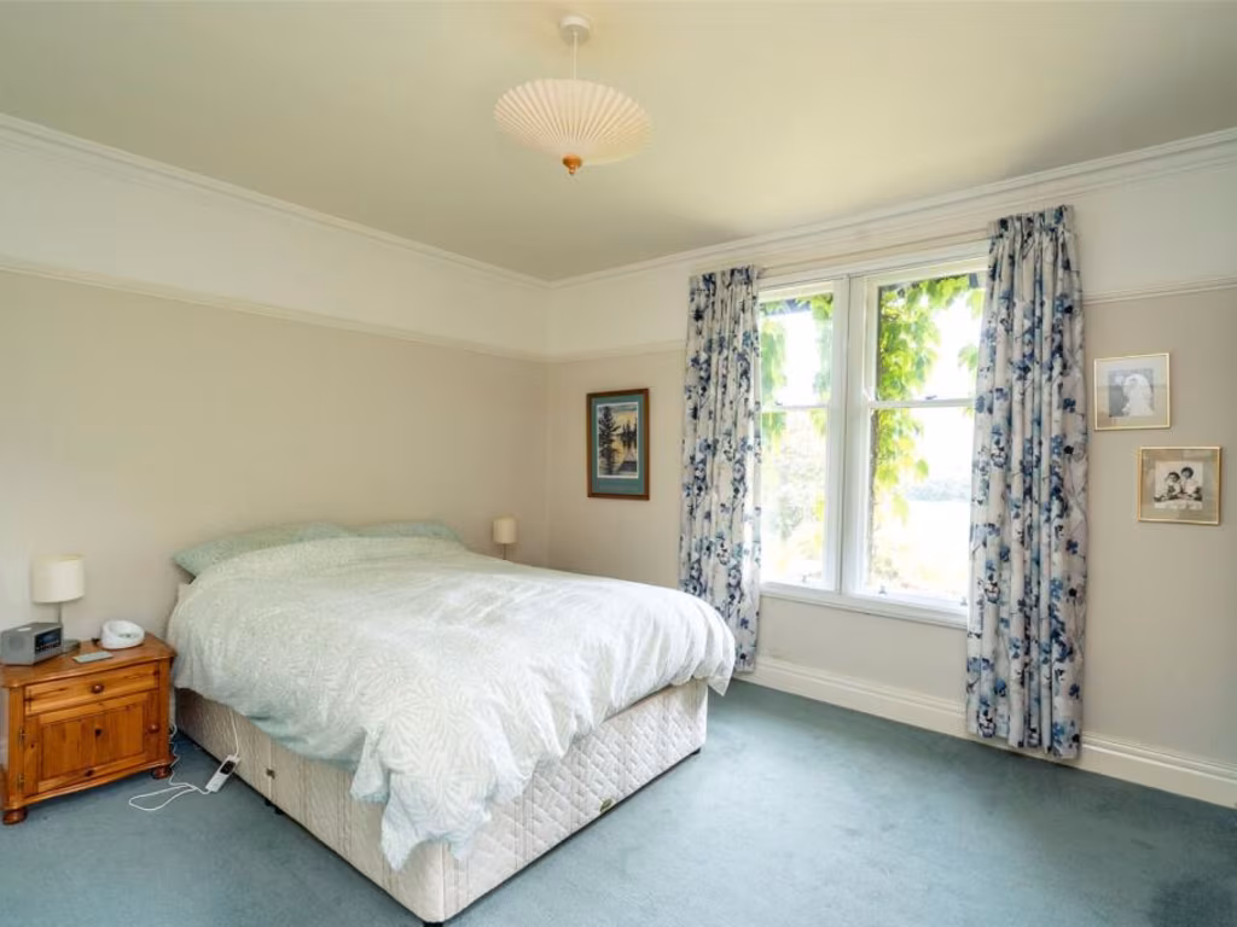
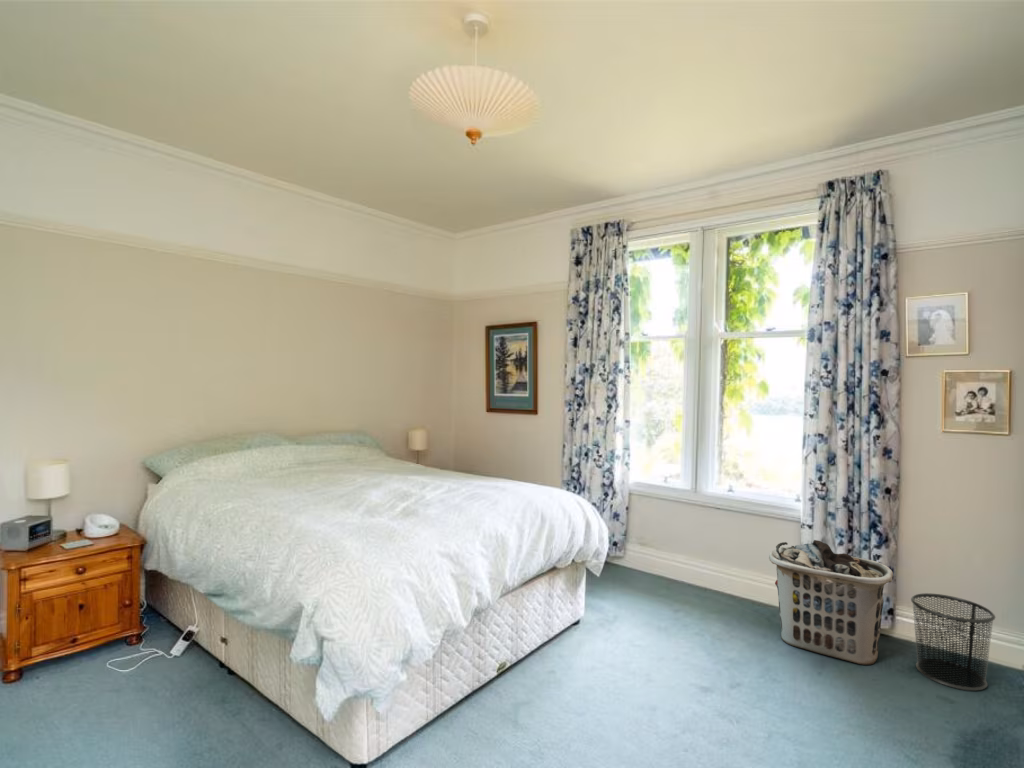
+ waste bin [910,592,996,692]
+ clothes hamper [768,539,894,666]
